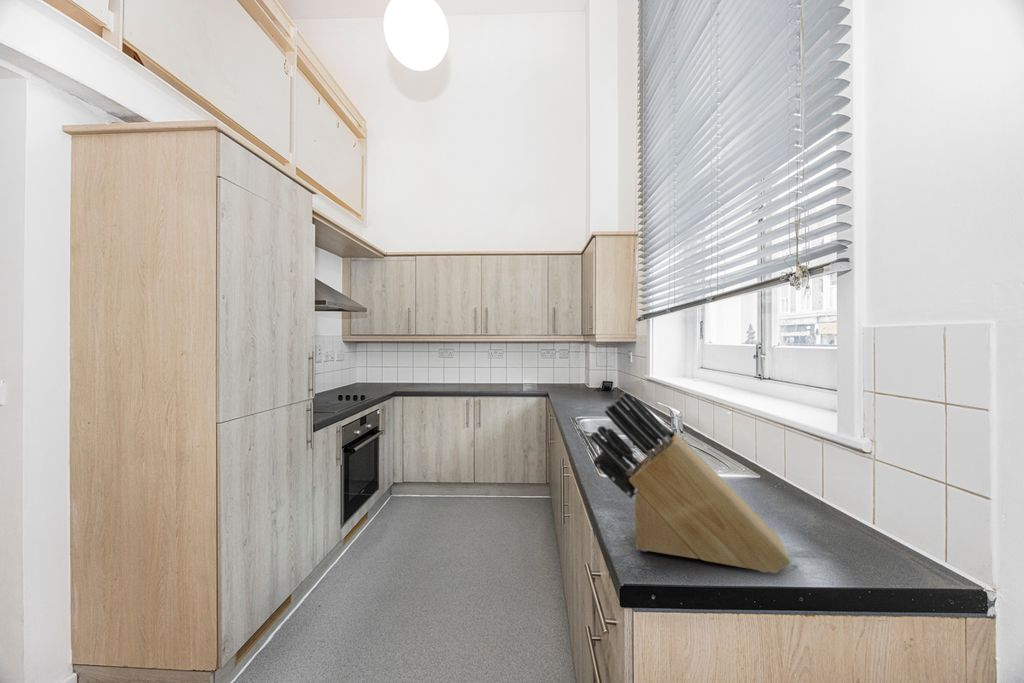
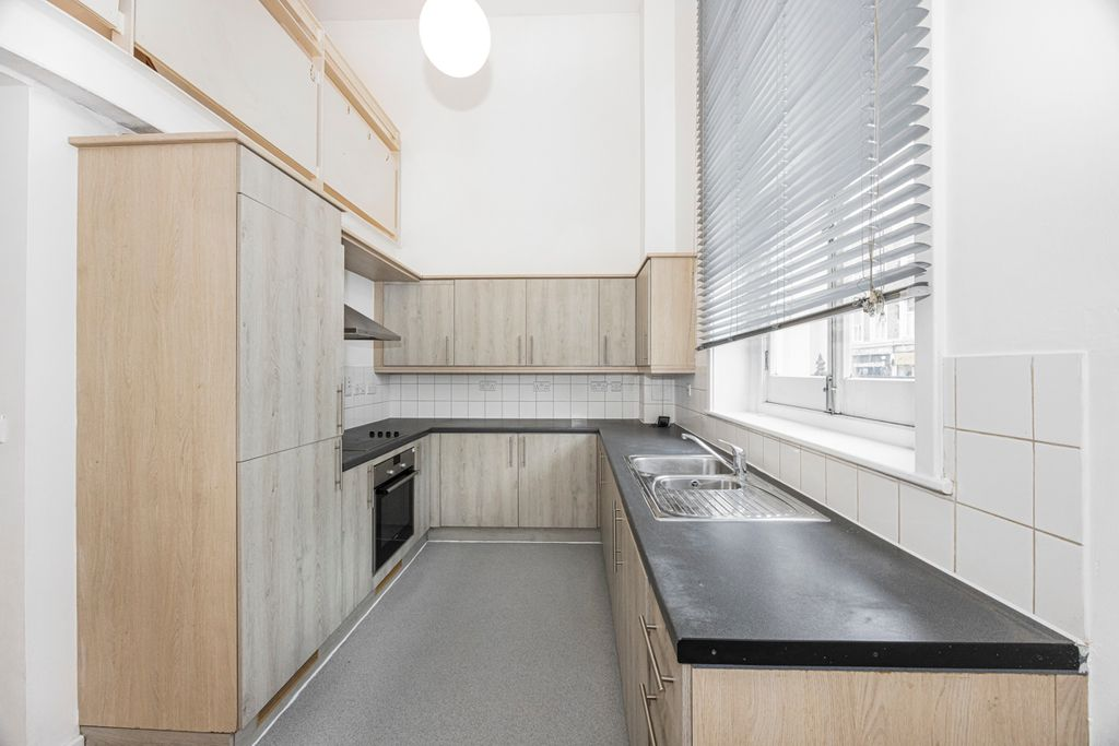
- knife block [589,391,791,574]
